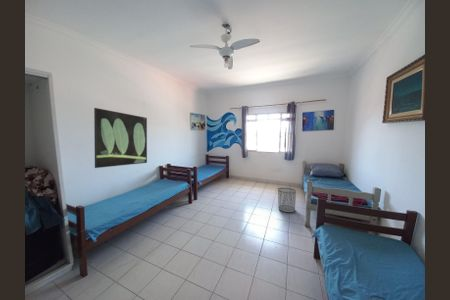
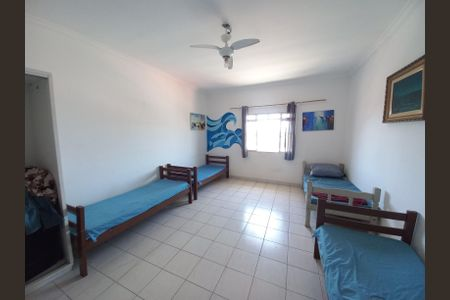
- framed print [93,107,148,169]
- waste bin [277,187,297,213]
